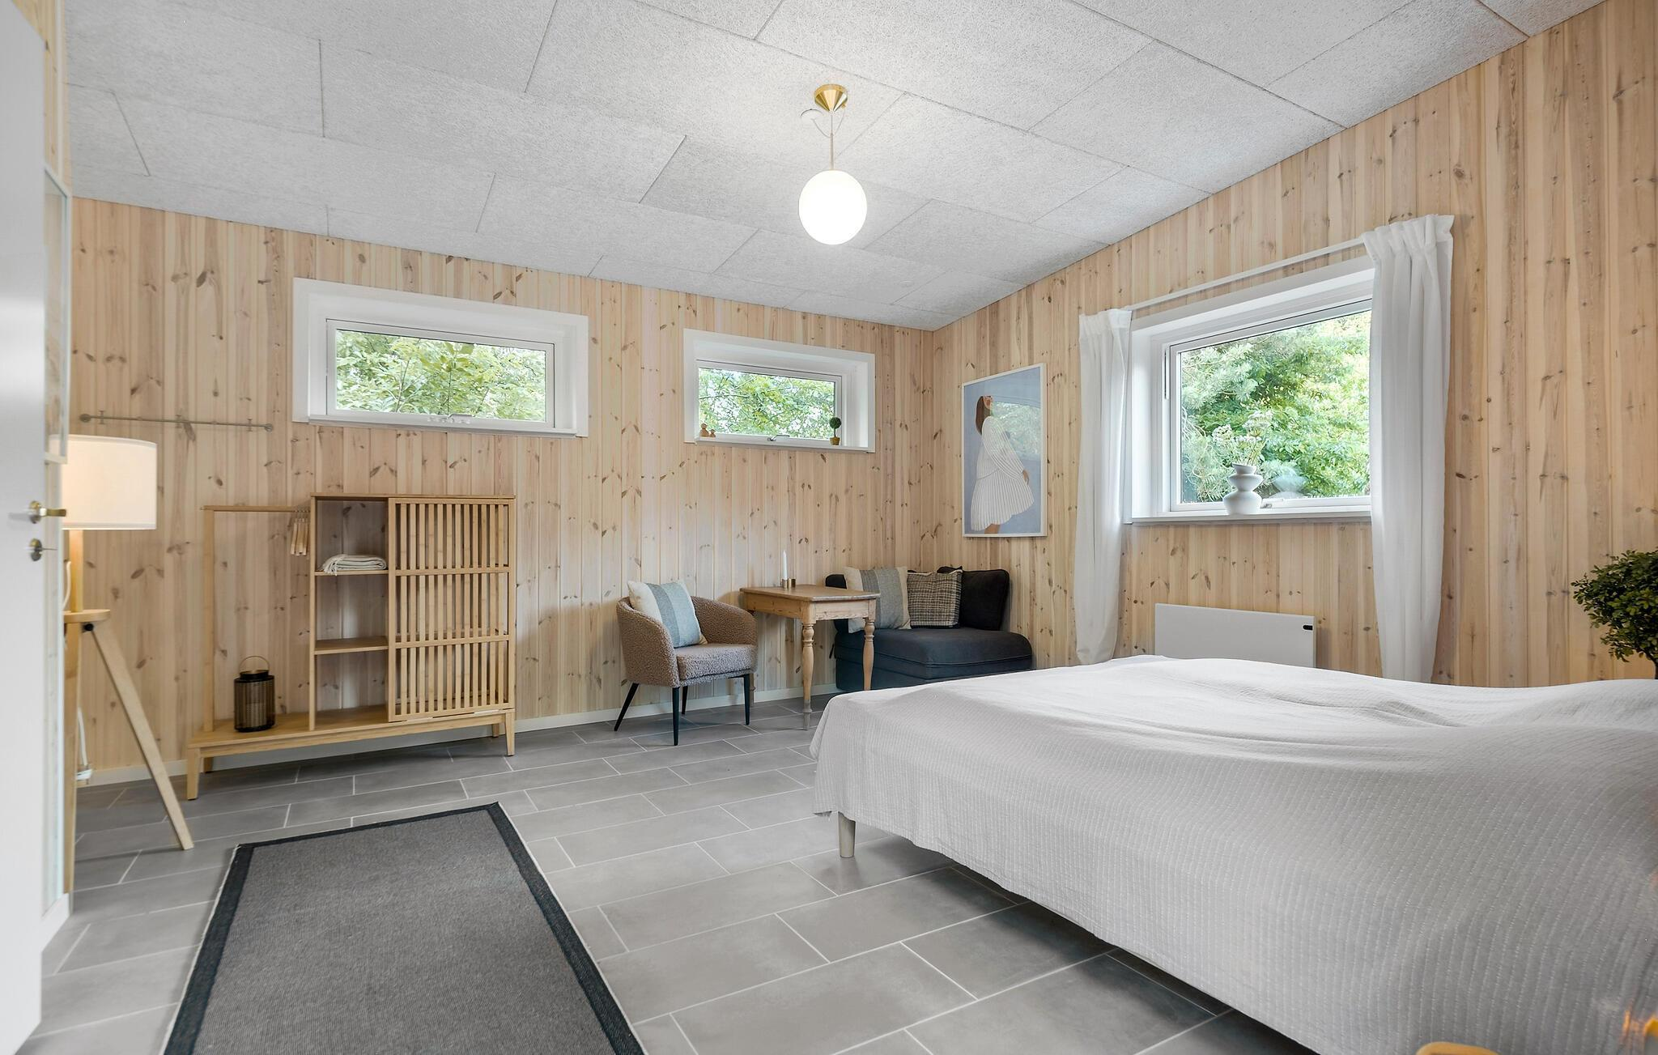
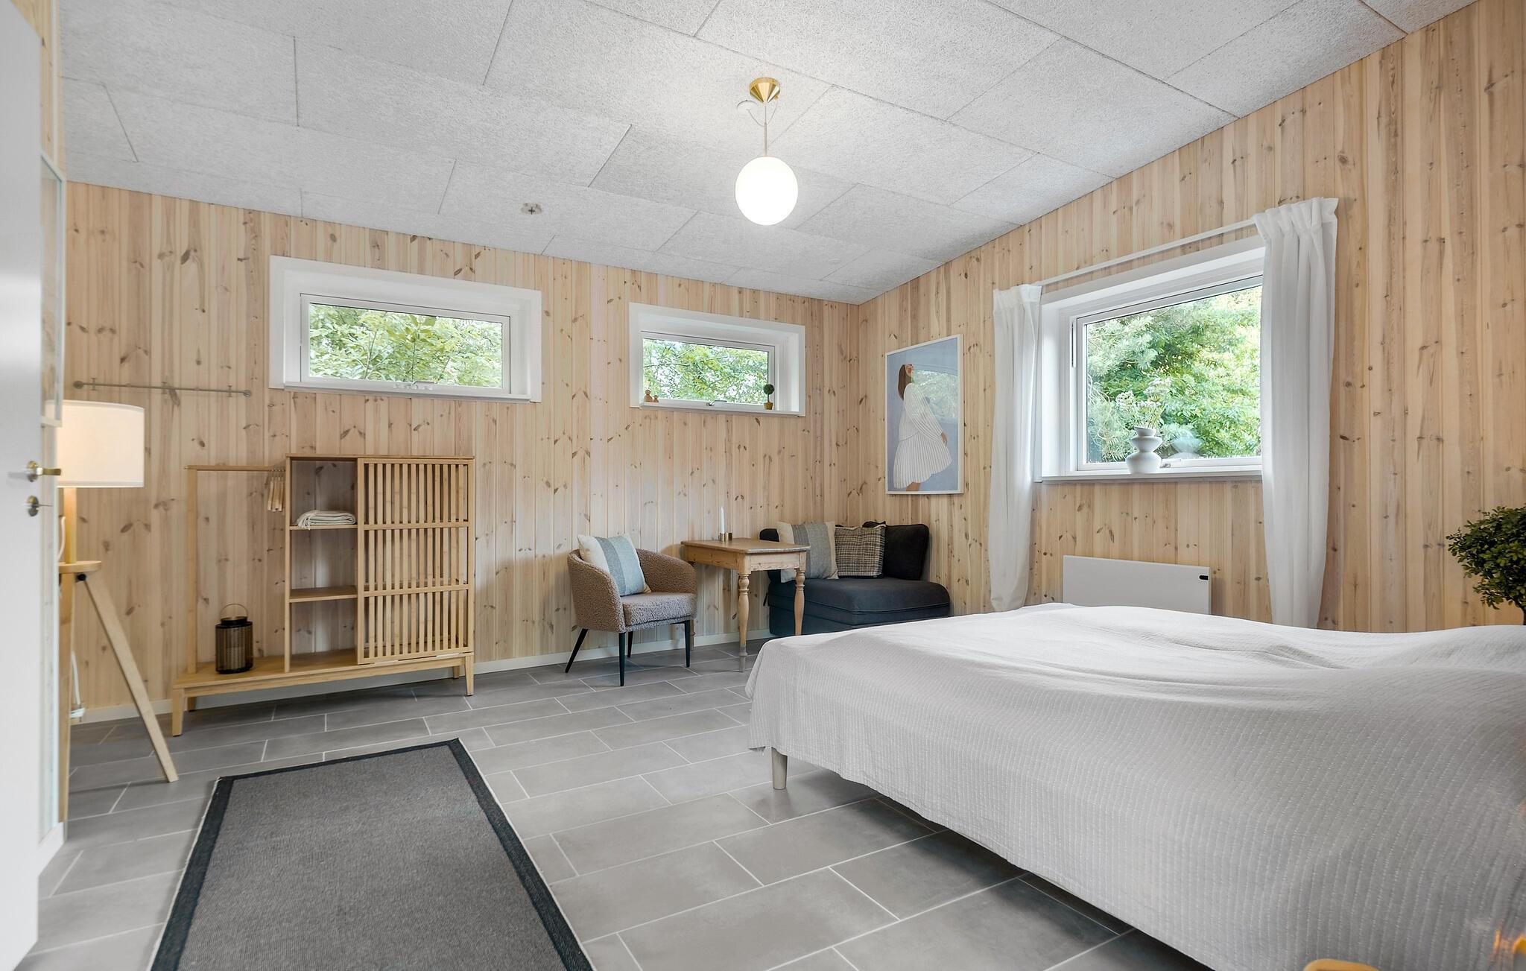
+ smoke detector [518,201,544,216]
